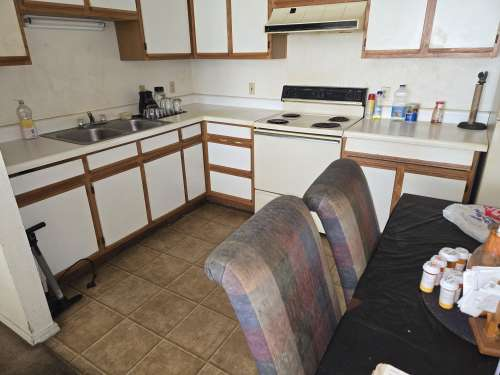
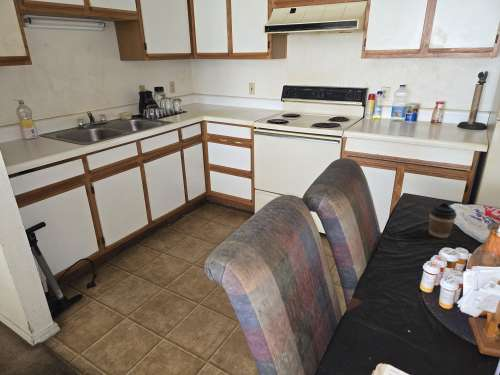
+ coffee cup [428,202,458,239]
